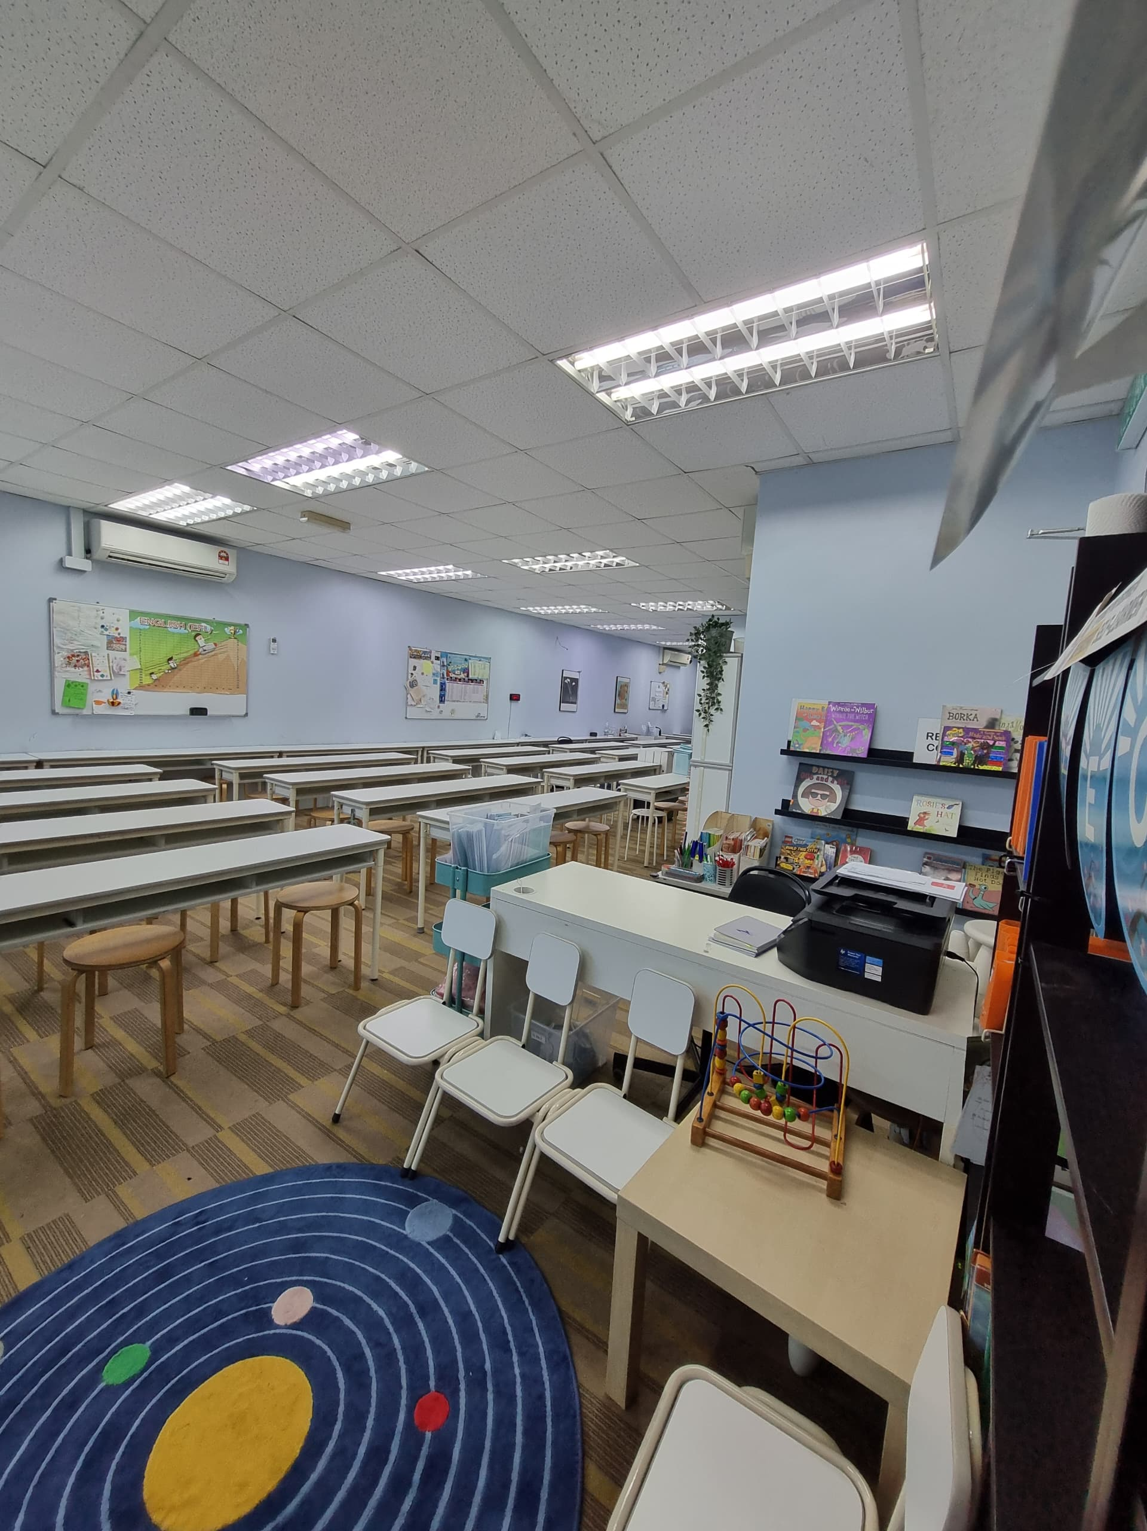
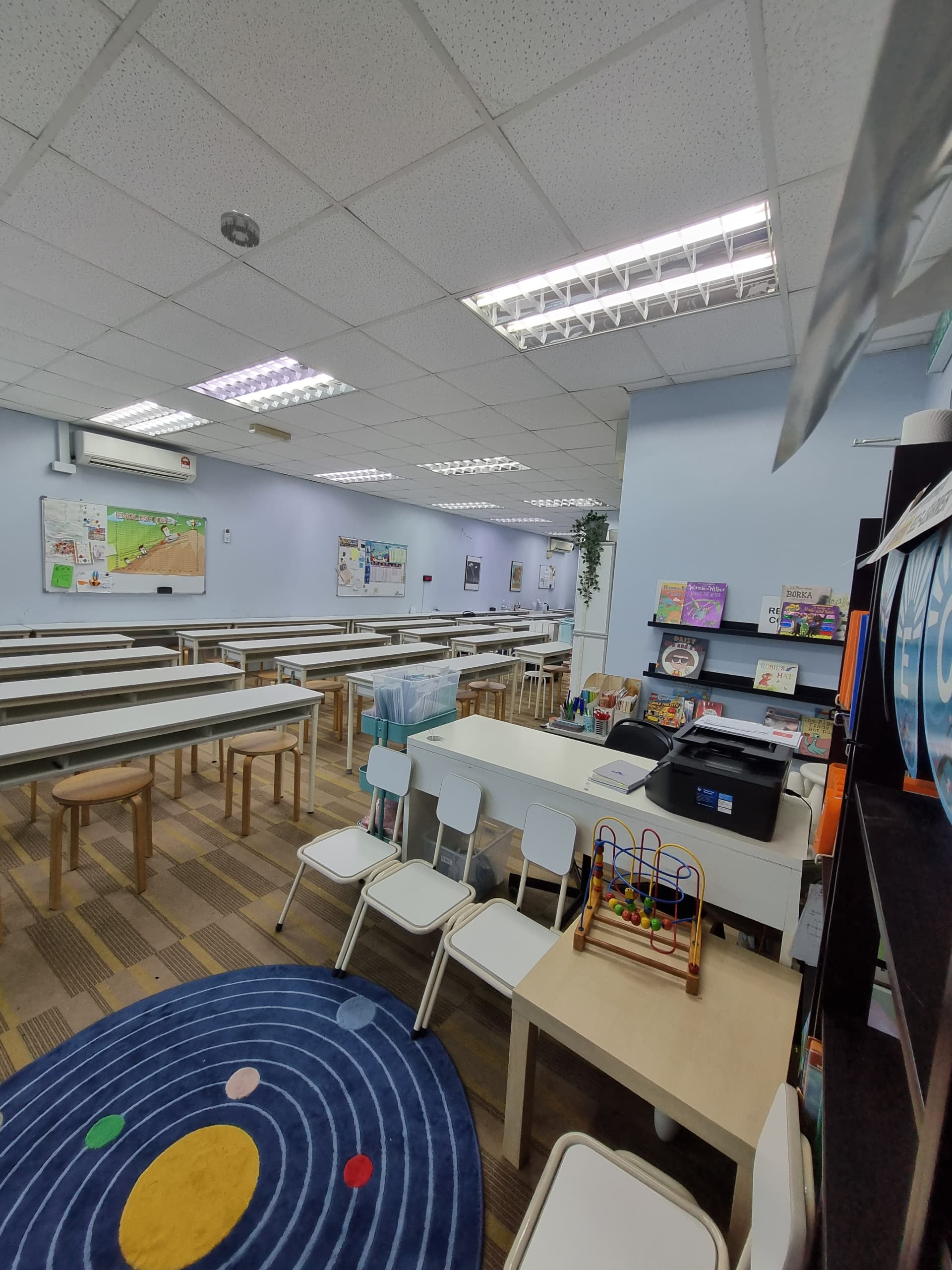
+ smoke detector [220,209,260,248]
